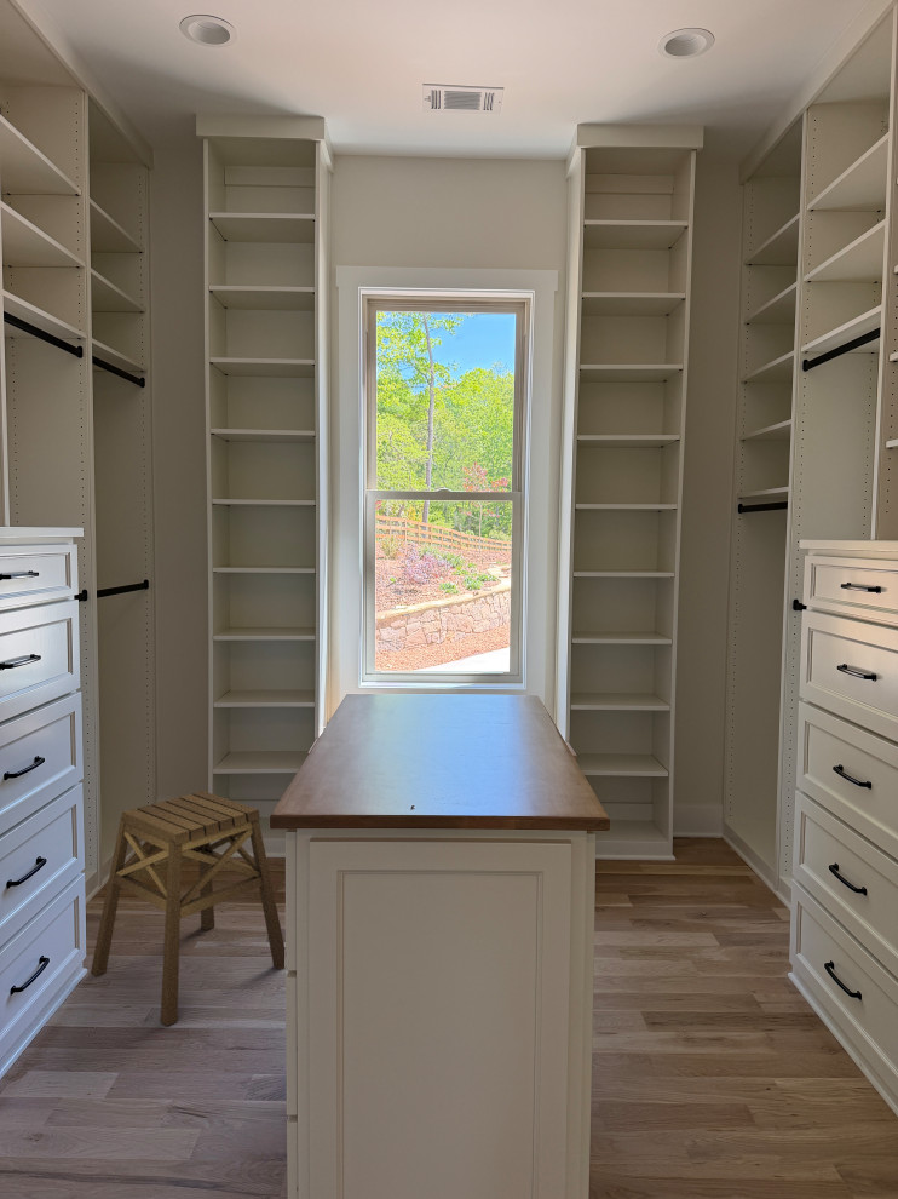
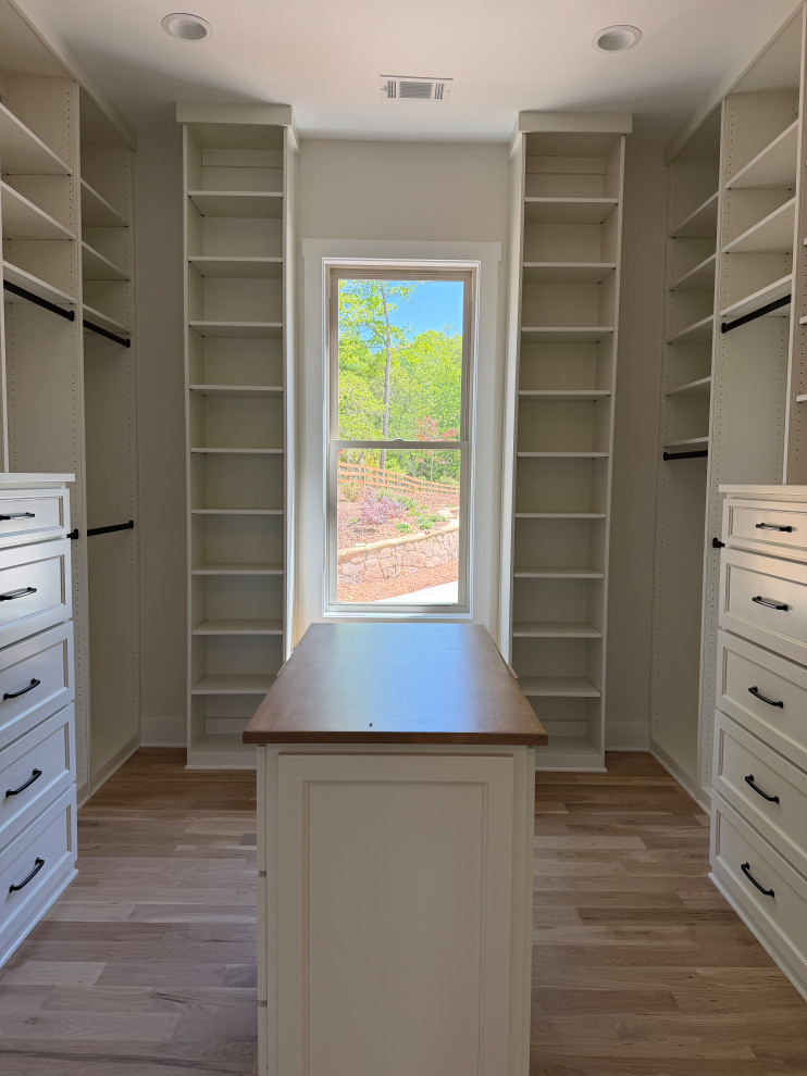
- stool [90,790,286,1027]
